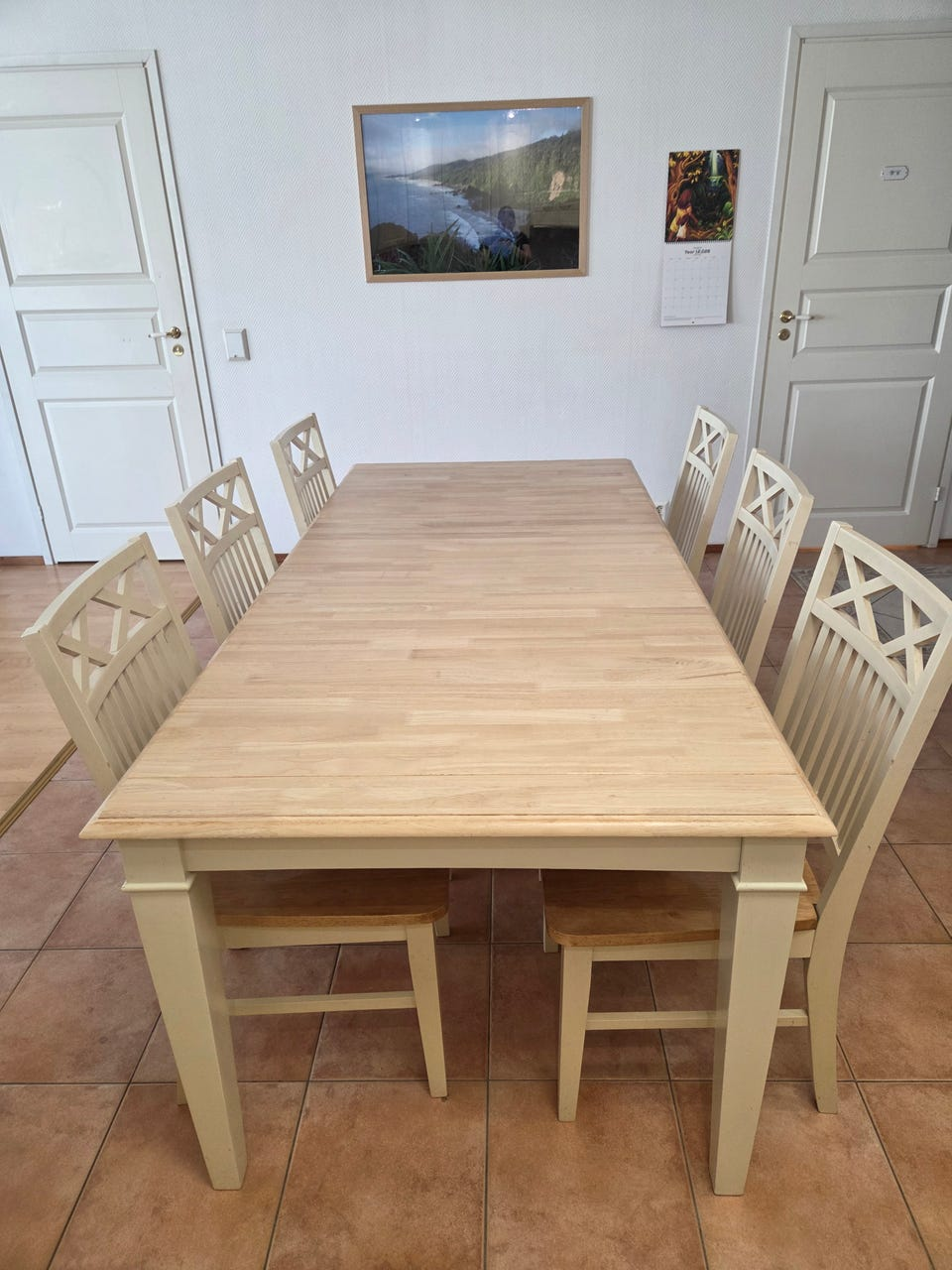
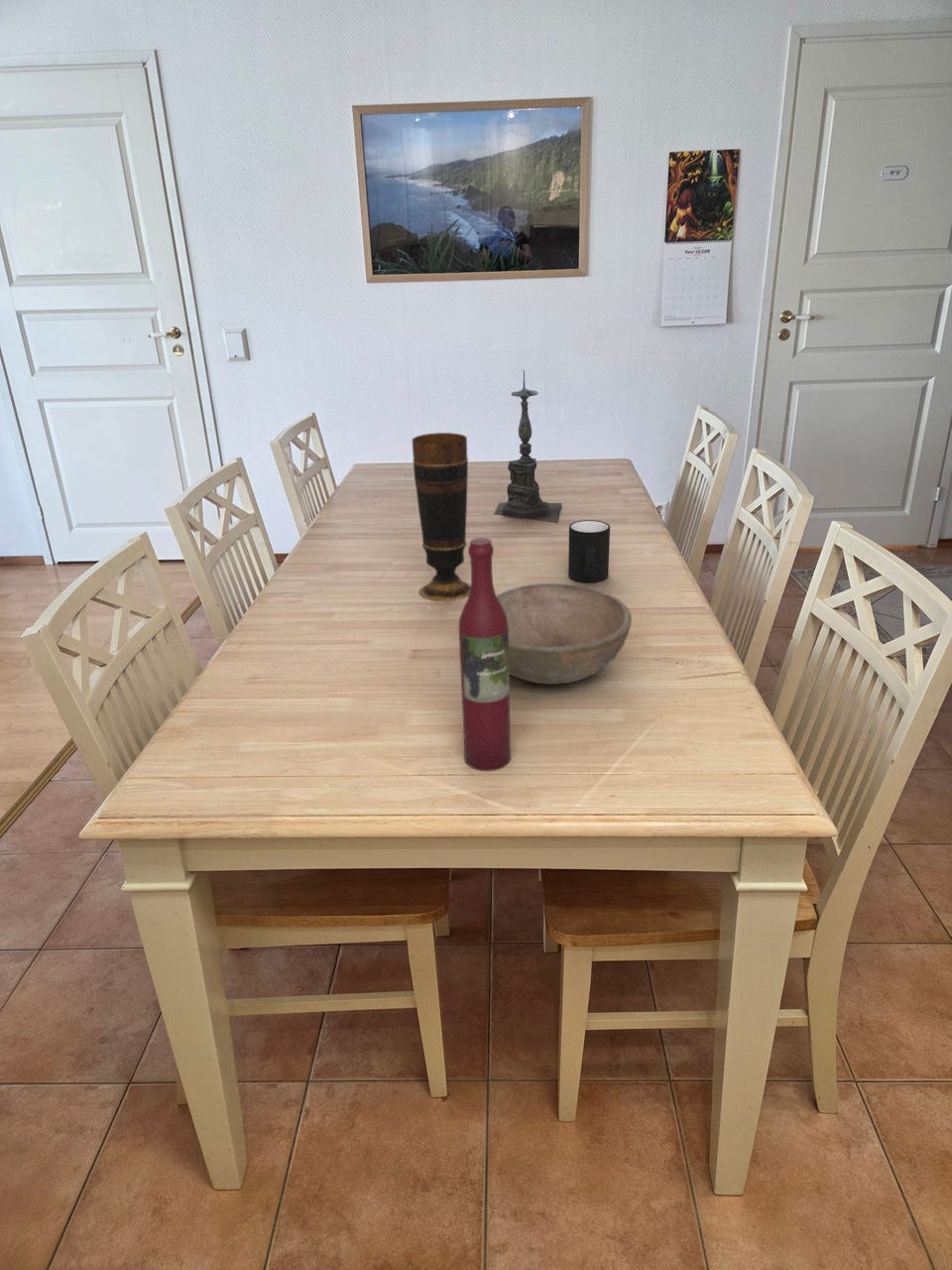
+ vase [411,432,471,602]
+ bowl [496,582,633,686]
+ wine bottle [458,537,512,772]
+ candle holder [494,369,562,524]
+ mug [567,519,611,583]
